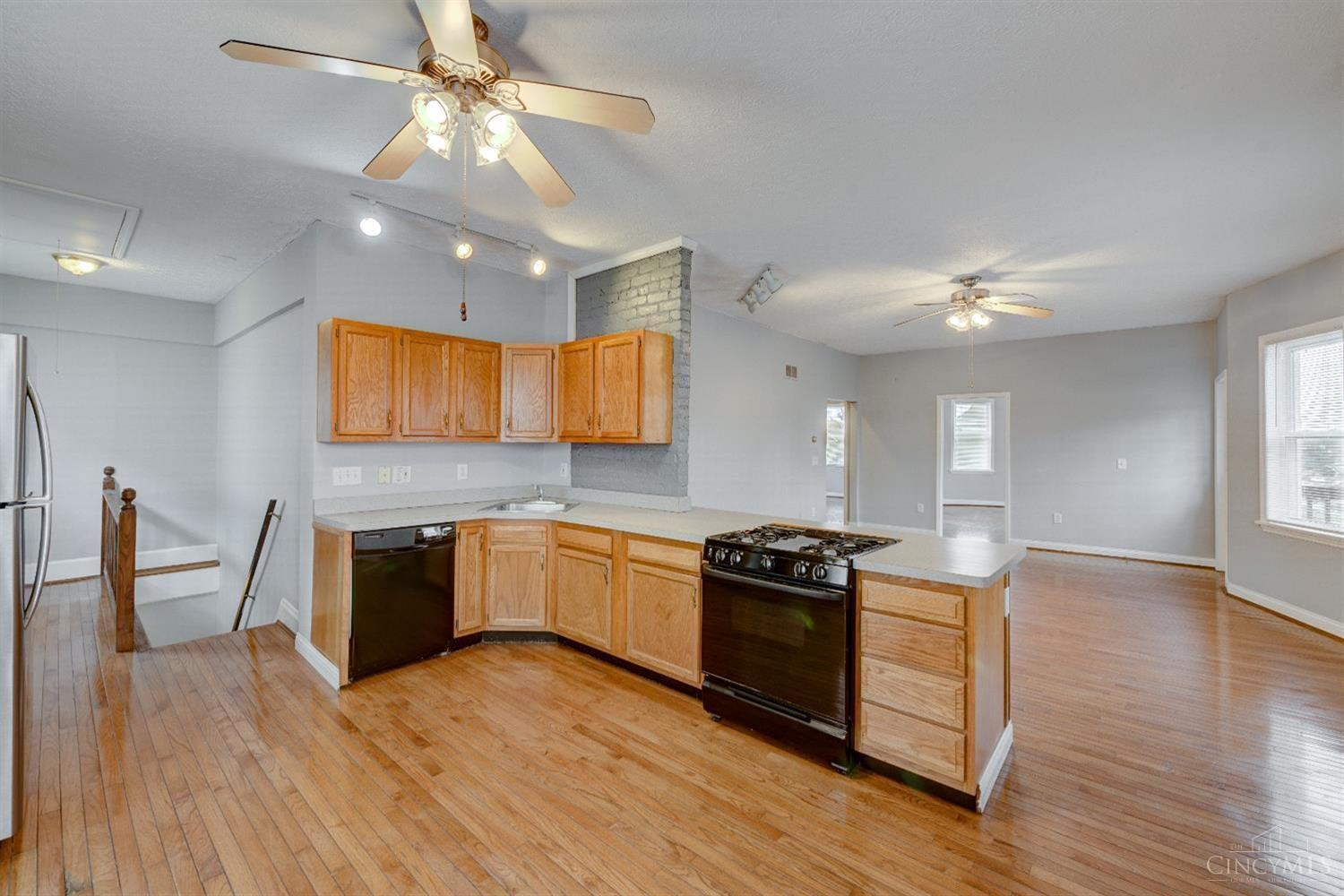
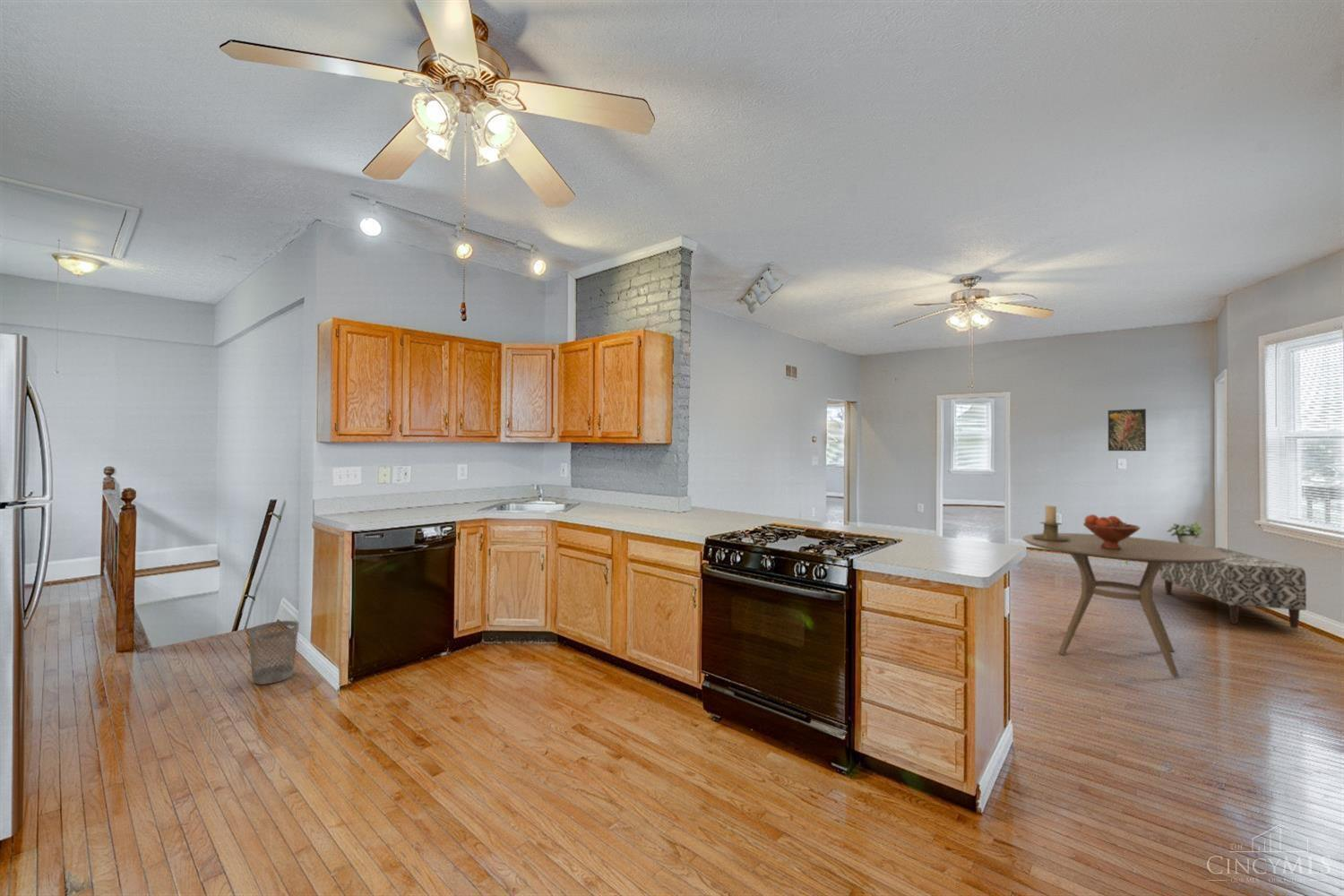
+ potted plant [1166,521,1205,546]
+ fruit bowl [1082,513,1142,549]
+ dining table [1021,532,1228,678]
+ candle holder [1032,504,1071,541]
+ wastebasket [247,620,299,685]
+ bench [1159,547,1307,629]
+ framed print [1107,408,1147,452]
